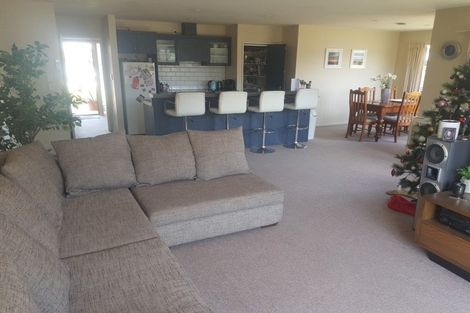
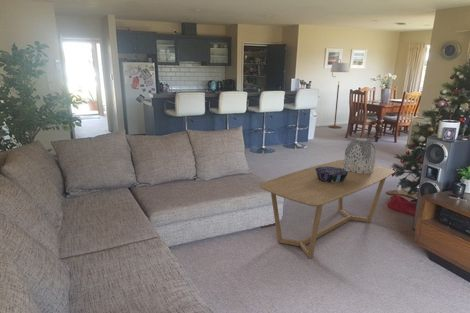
+ coffee table [258,159,396,259]
+ vase [343,137,376,174]
+ floor lamp [327,58,350,129]
+ decorative bowl [315,166,349,183]
